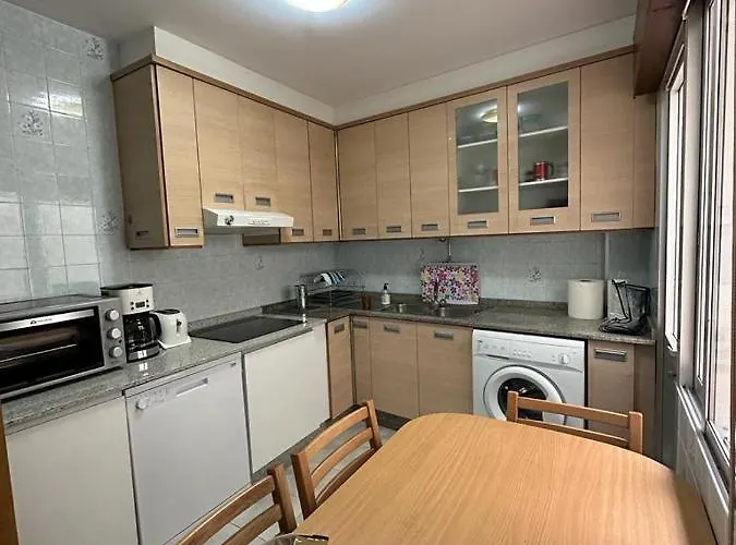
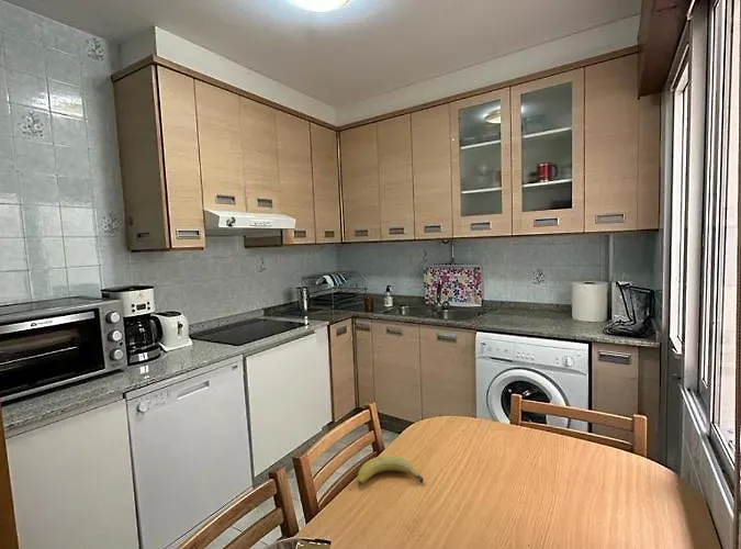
+ fruit [357,455,425,485]
